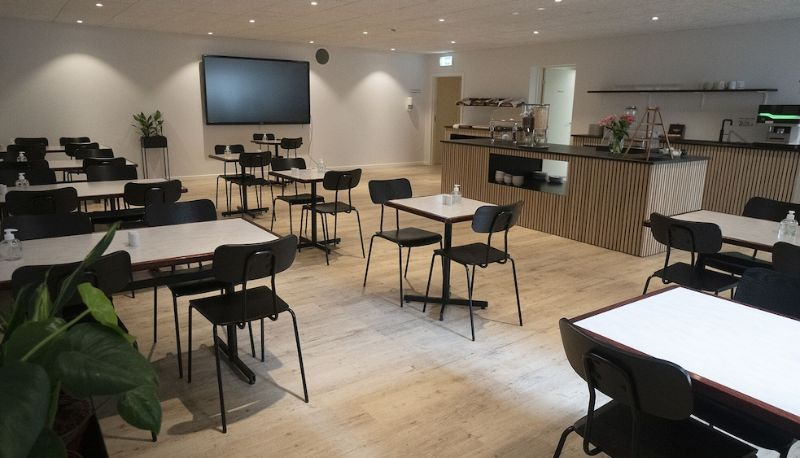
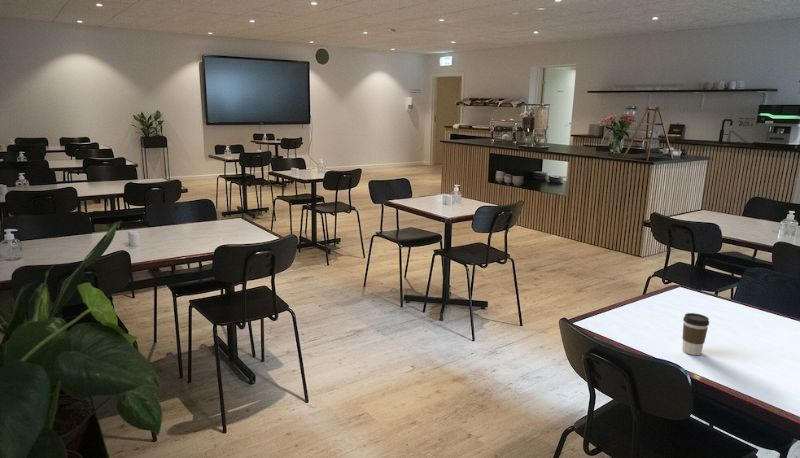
+ coffee cup [681,312,710,356]
